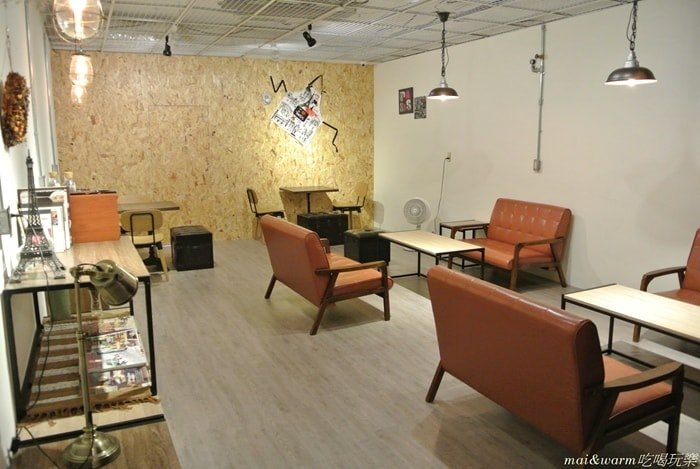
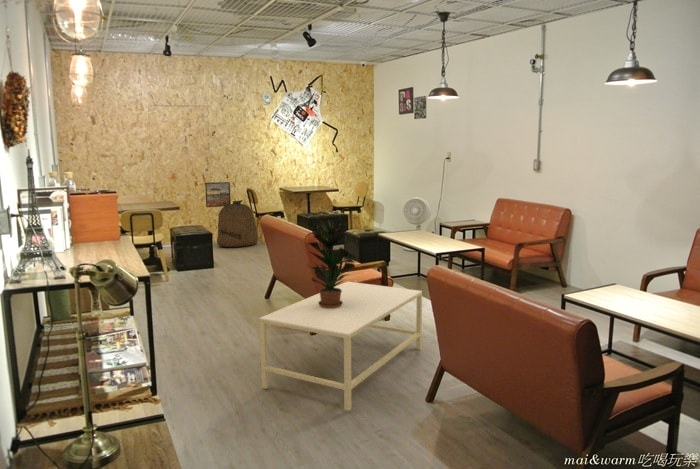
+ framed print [204,181,232,208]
+ coffee table [259,281,423,411]
+ potted plant [306,218,358,309]
+ bag [216,199,259,248]
